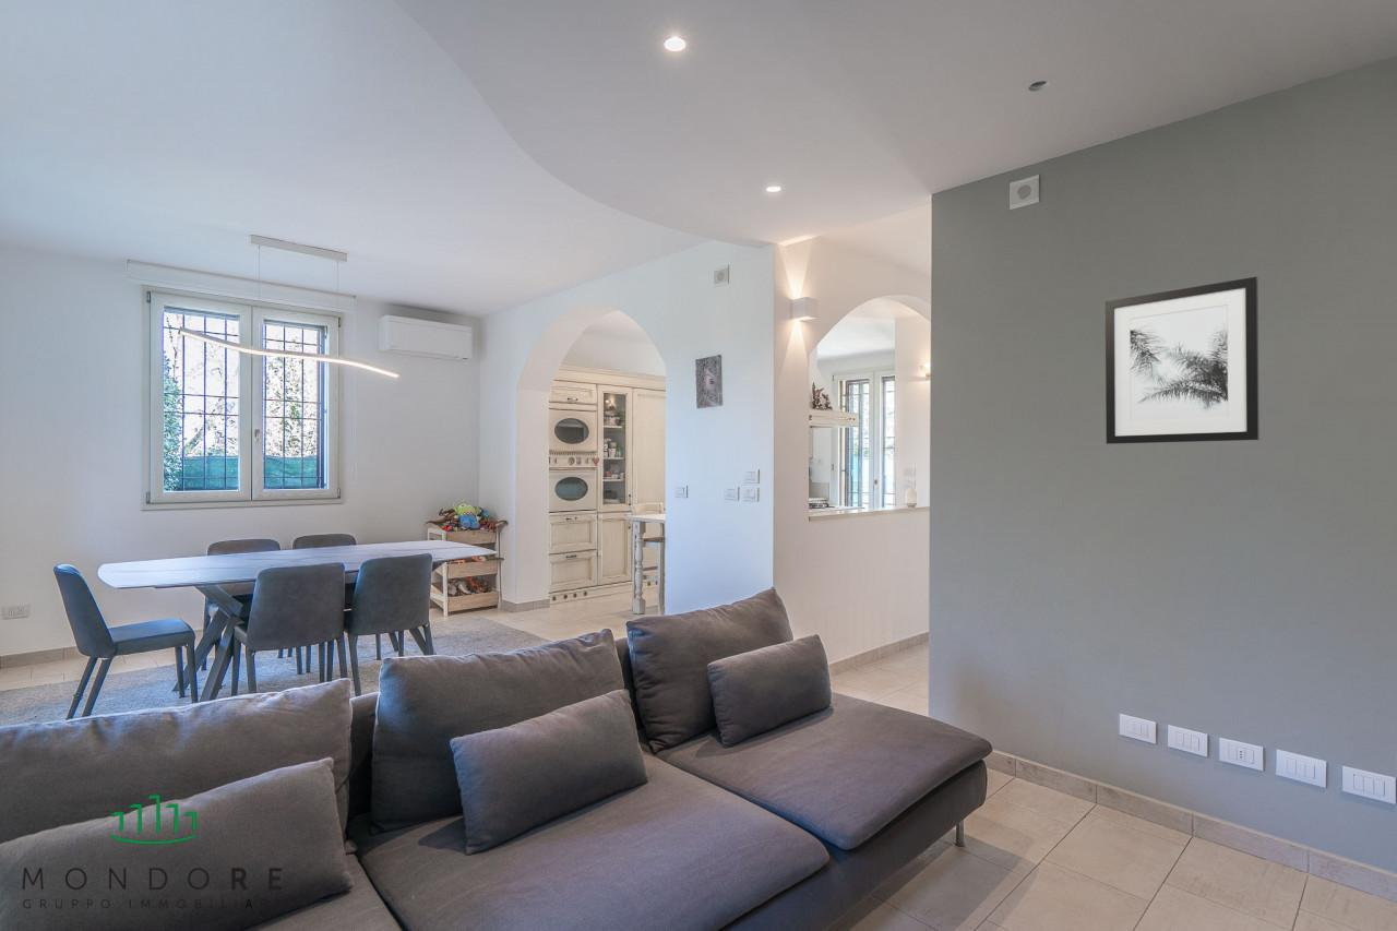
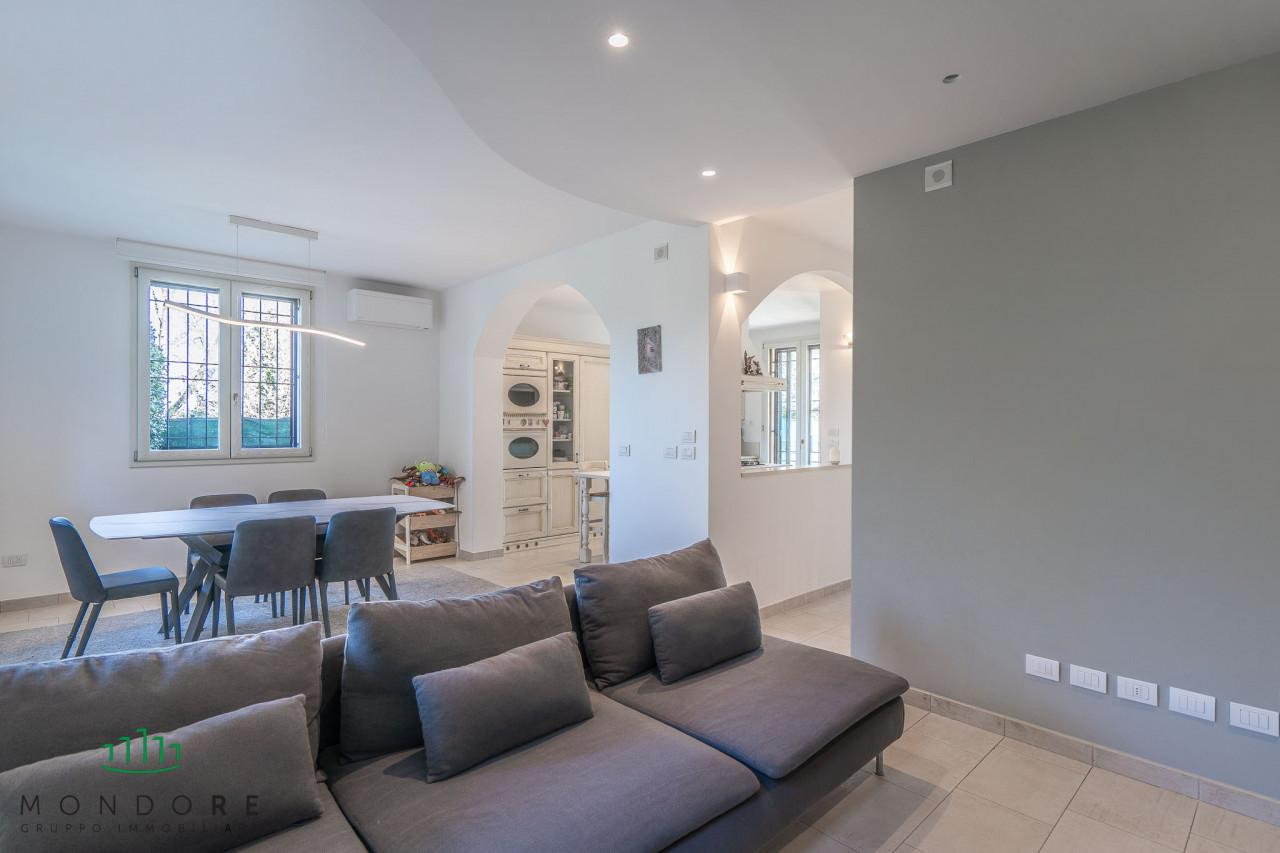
- wall art [1105,276,1261,445]
